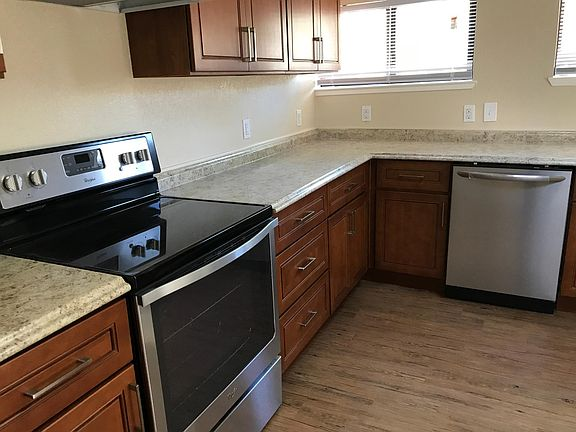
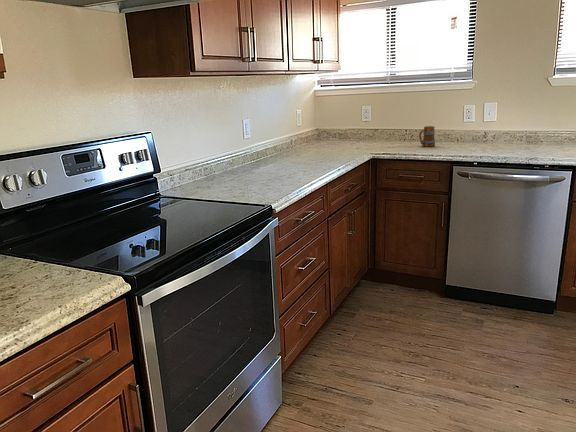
+ mug [418,125,436,148]
